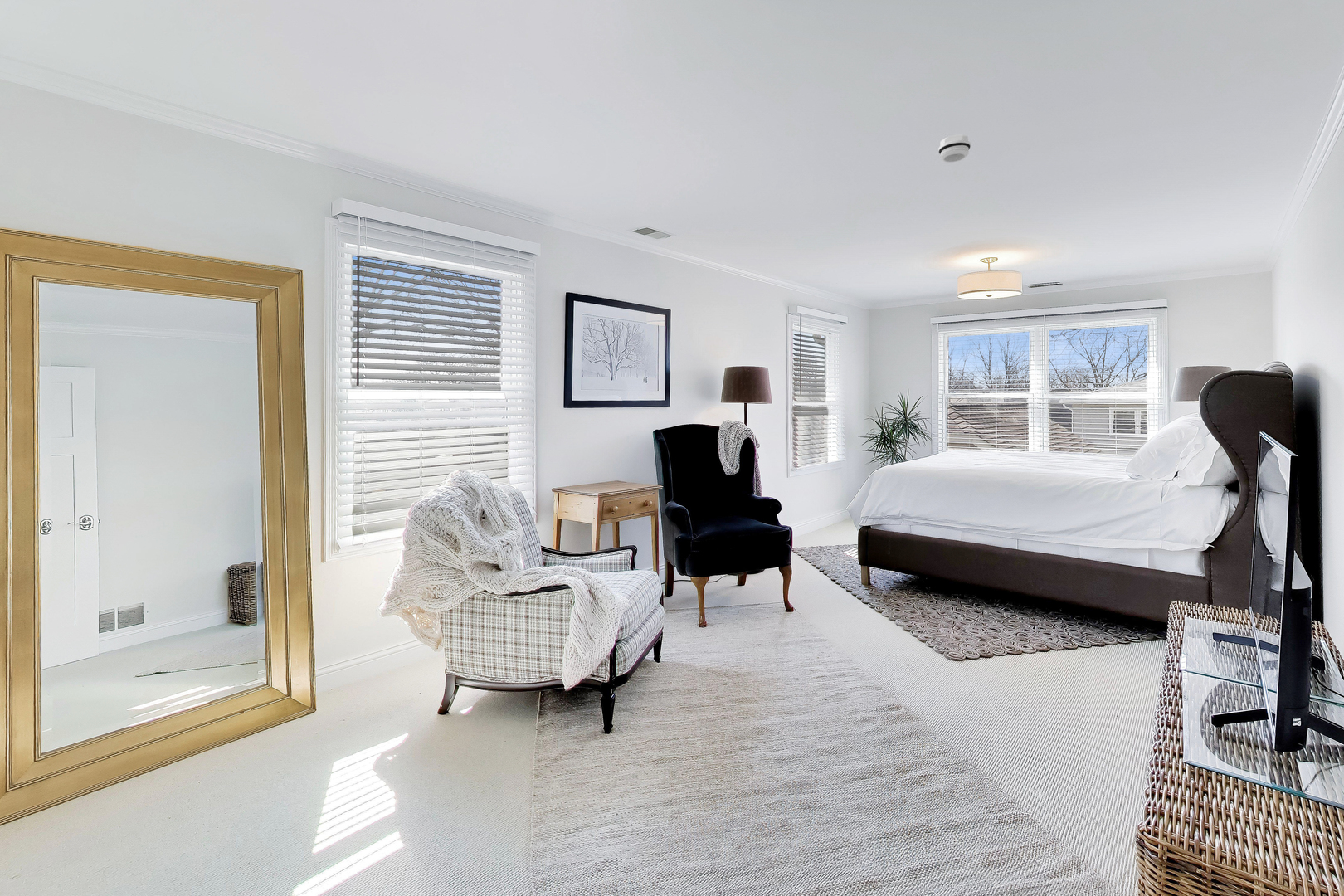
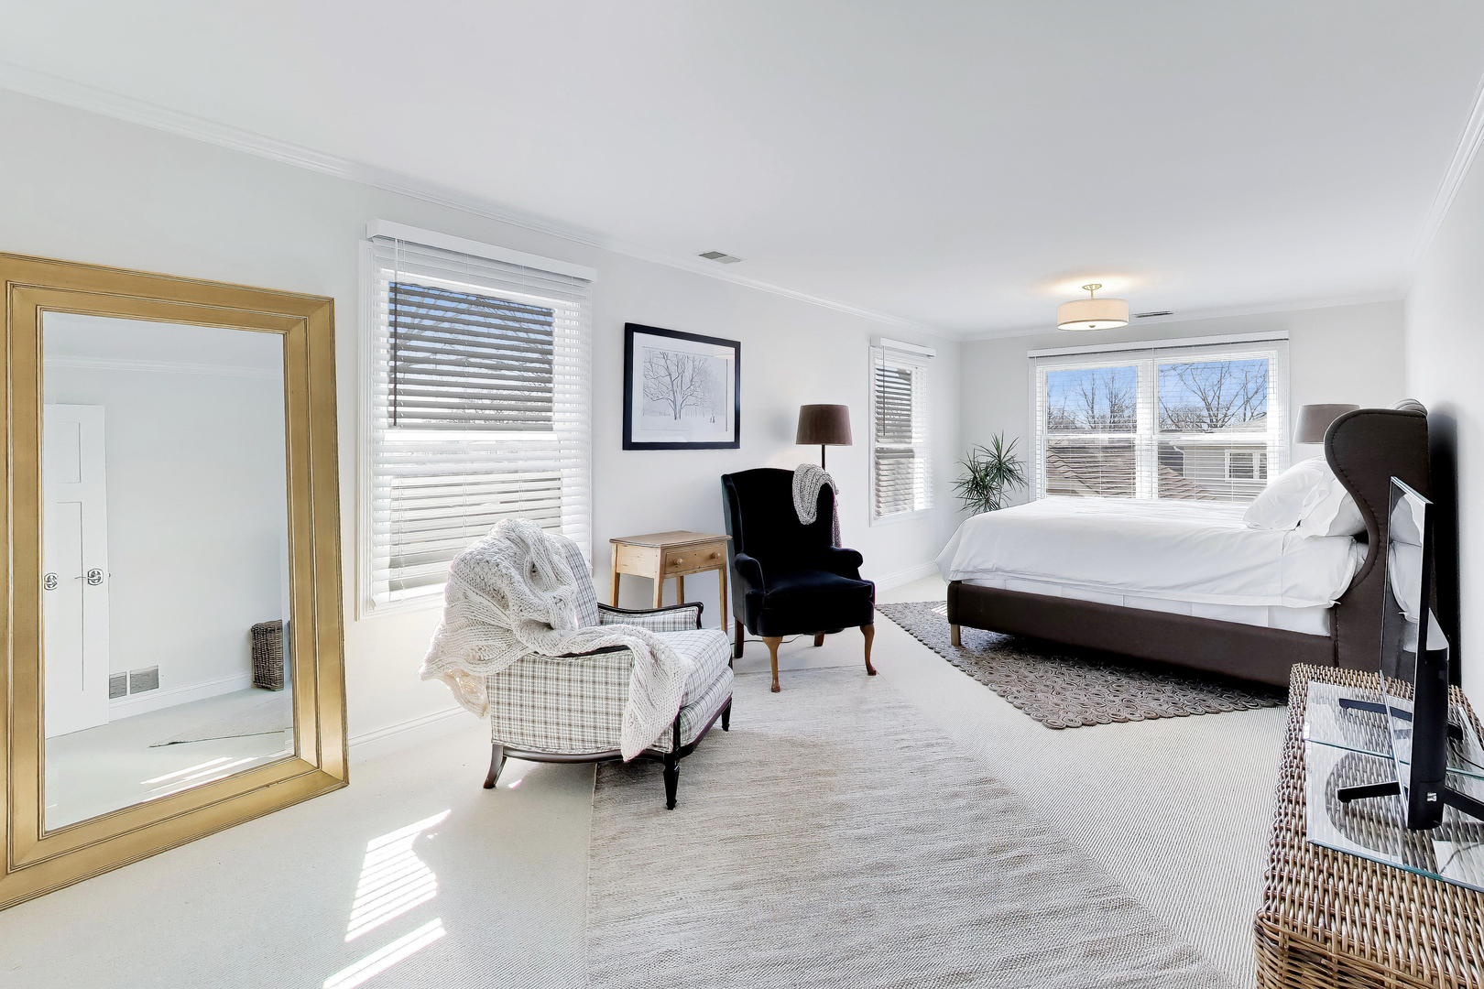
- smoke detector [937,134,971,163]
